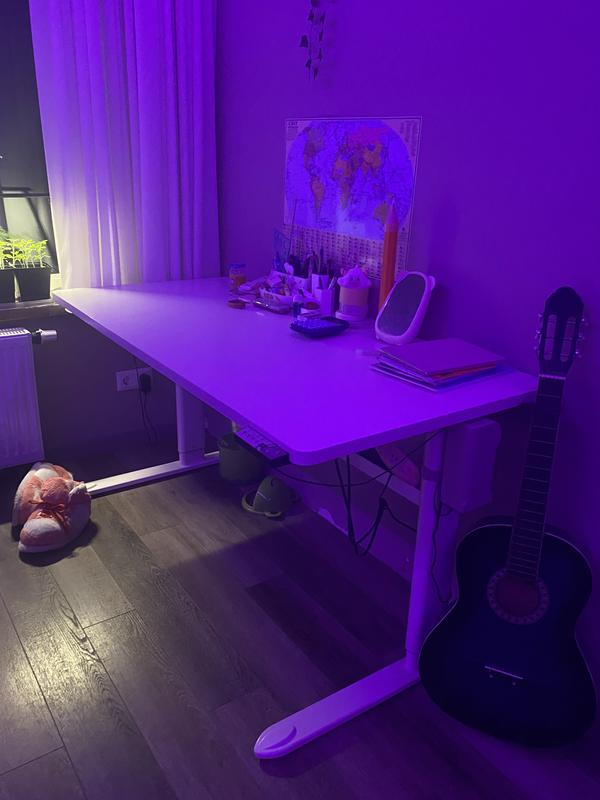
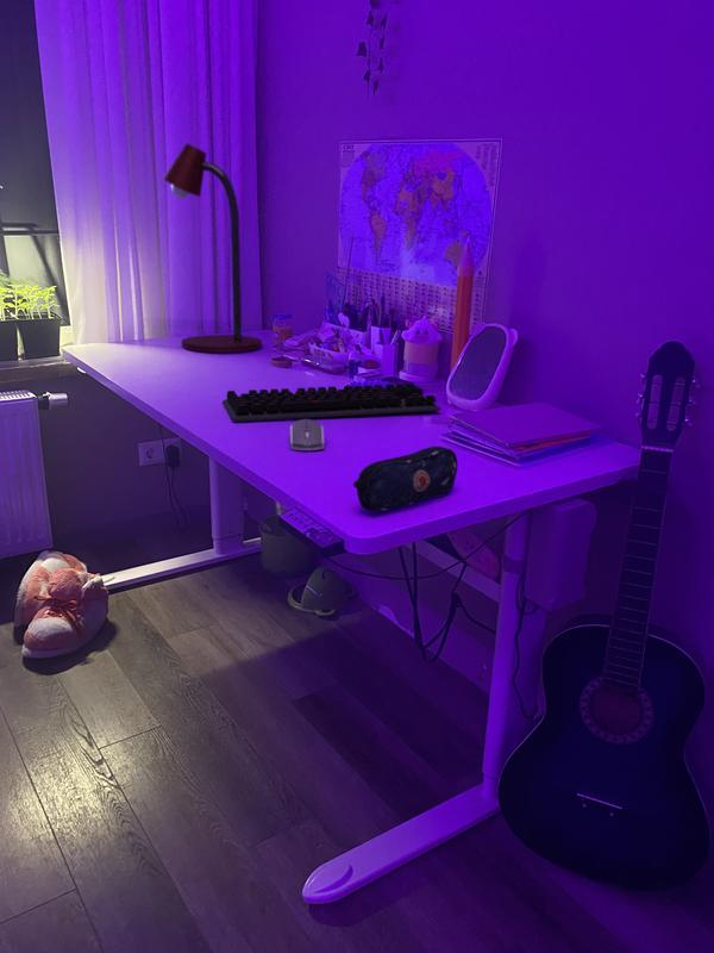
+ computer keyboard [221,382,443,423]
+ computer mouse [288,418,325,451]
+ pencil case [352,446,459,512]
+ desk lamp [162,142,263,354]
